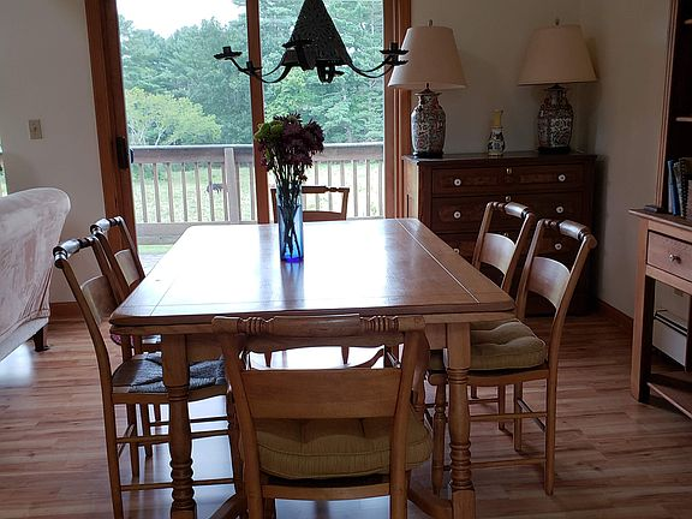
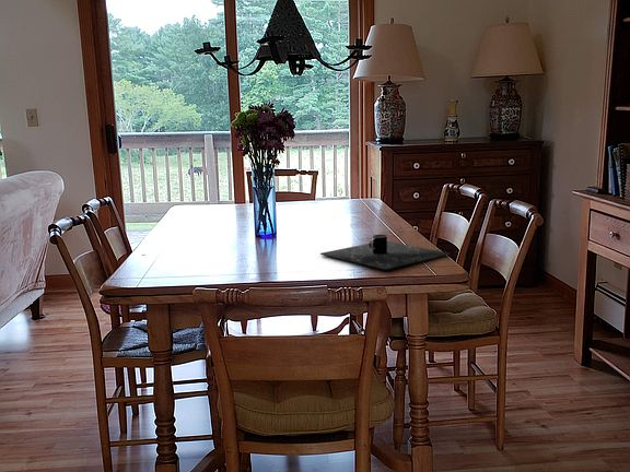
+ placemat [319,234,451,271]
